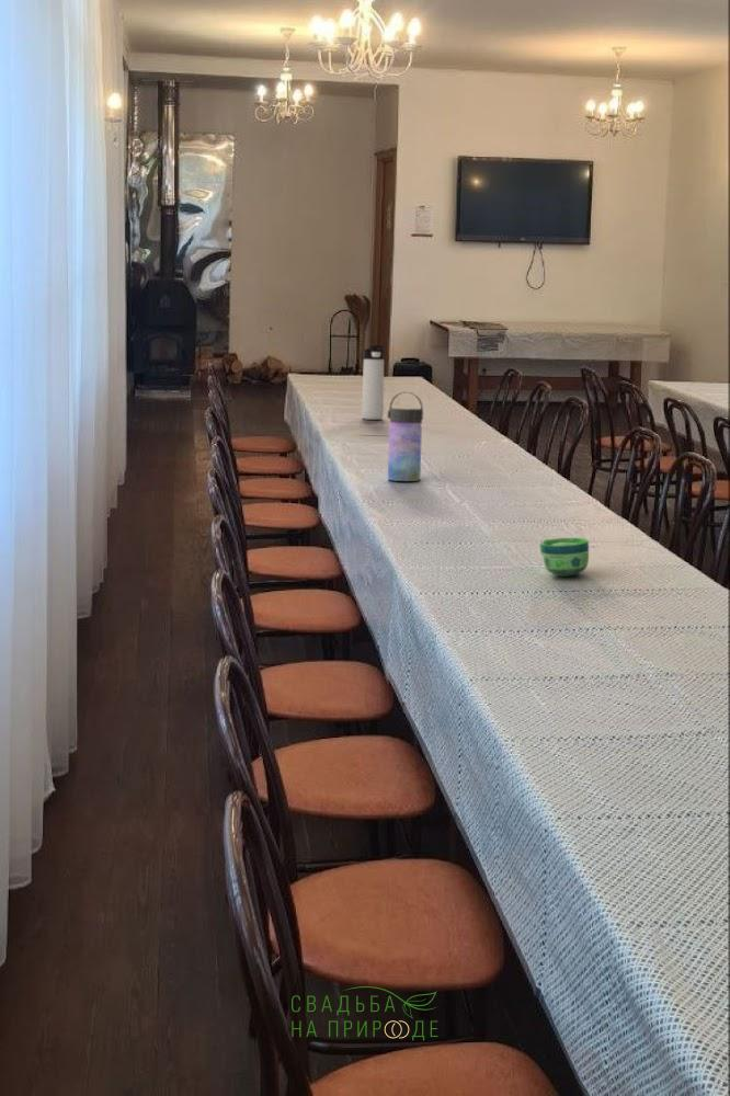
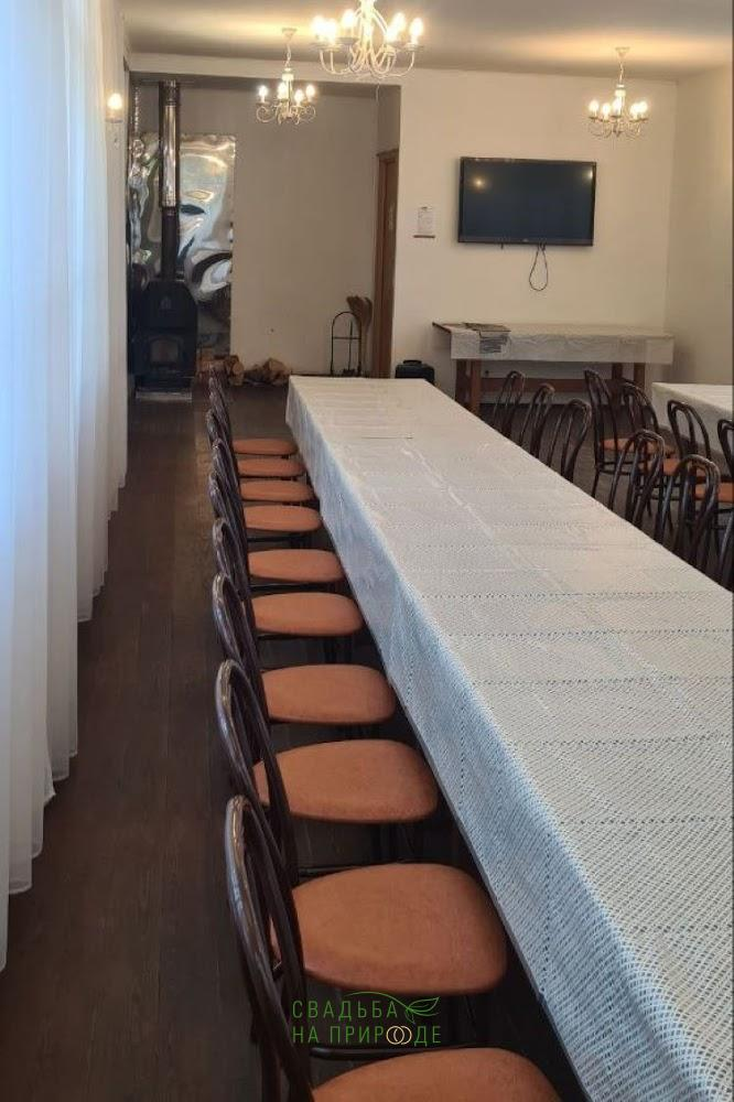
- water bottle [387,390,424,482]
- thermos bottle [361,344,385,421]
- cup [538,537,590,576]
